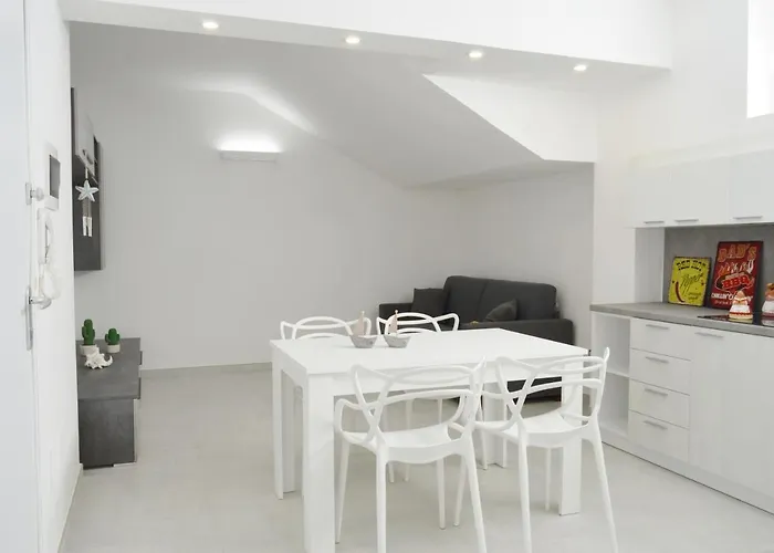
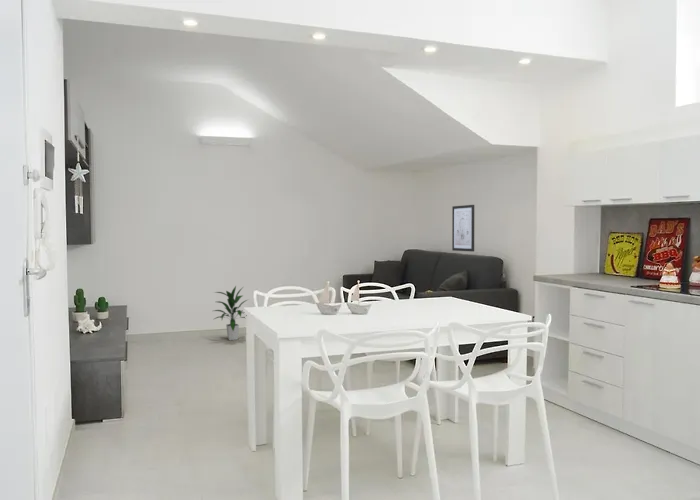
+ indoor plant [213,285,250,341]
+ wall art [451,204,475,252]
